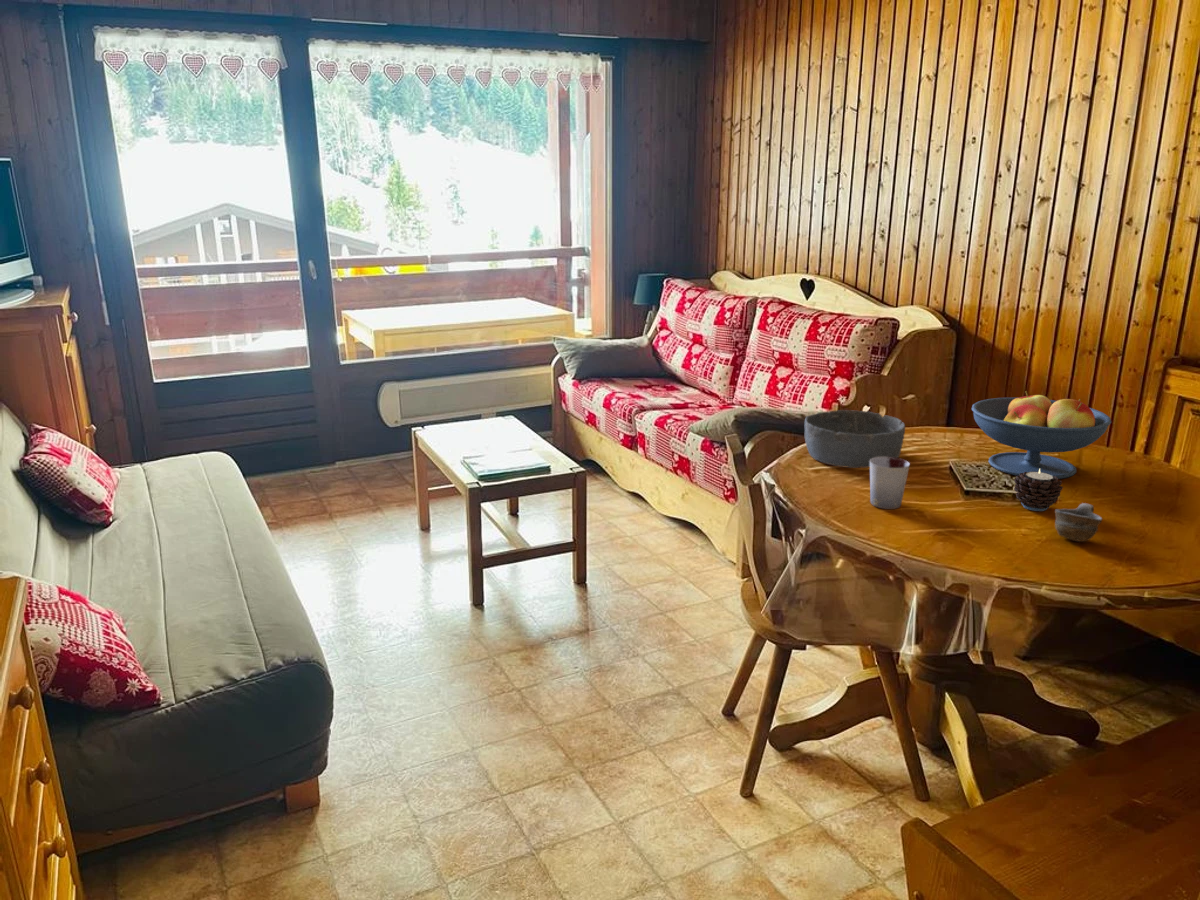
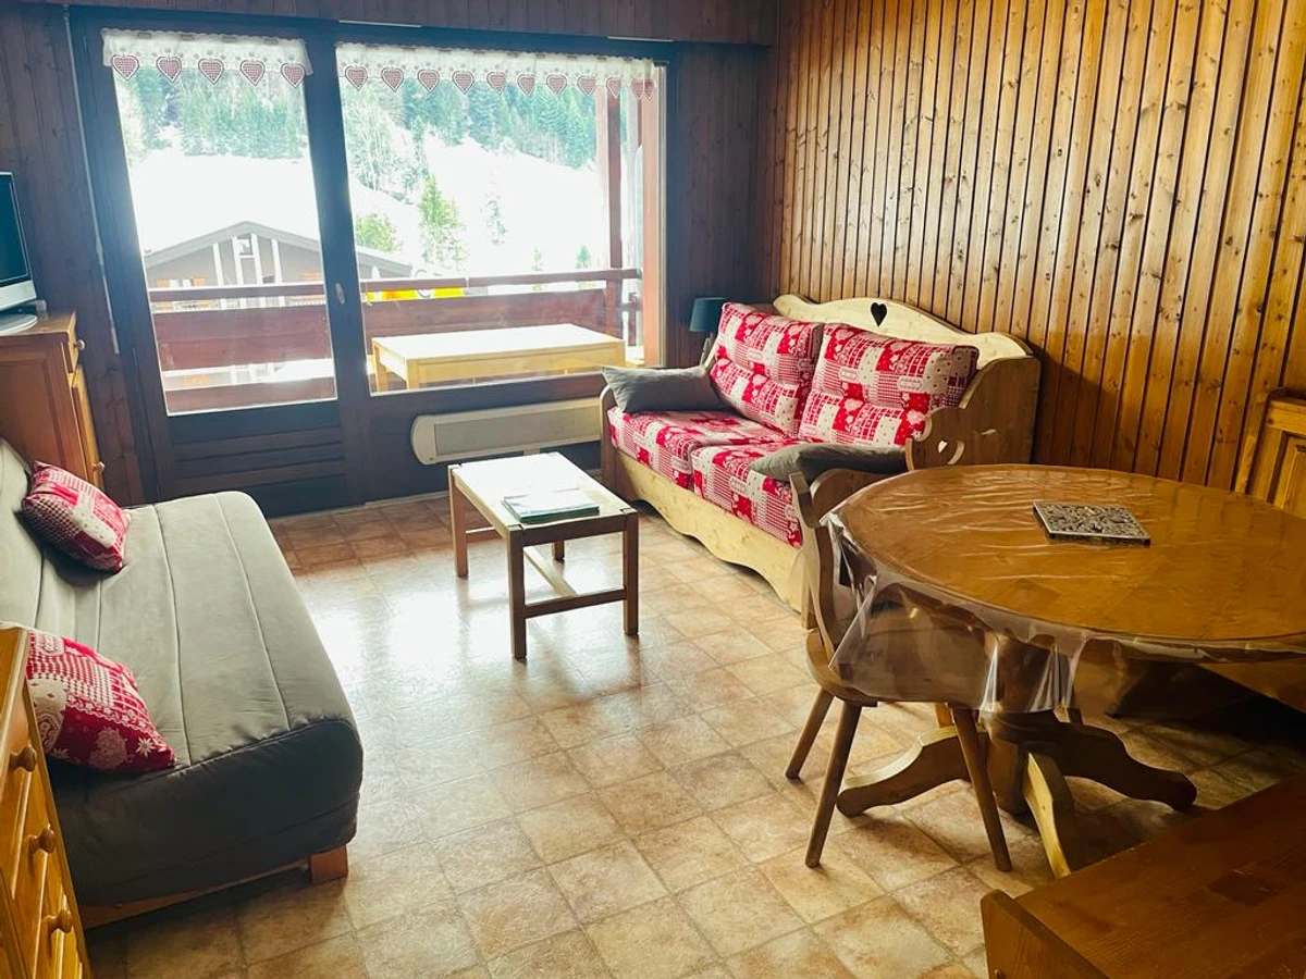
- cup [869,457,911,510]
- bowl [804,409,906,469]
- fruit bowl [971,390,1112,480]
- cup [1054,502,1103,543]
- candle [1013,469,1064,512]
